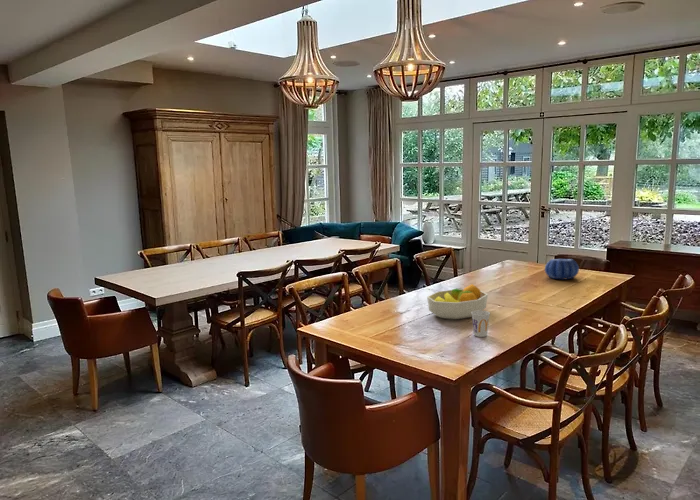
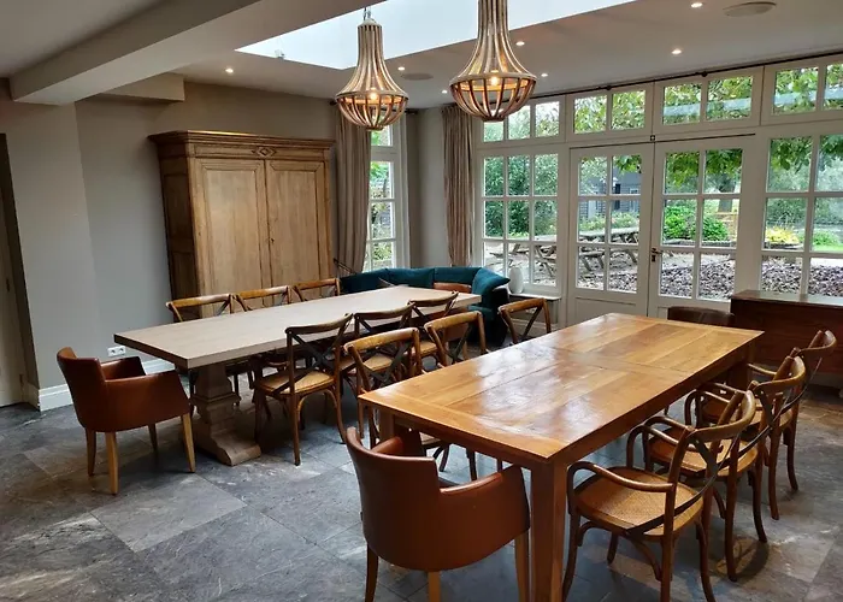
- fruit bowl [426,283,489,320]
- cup [471,310,491,338]
- decorative bowl [544,258,580,280]
